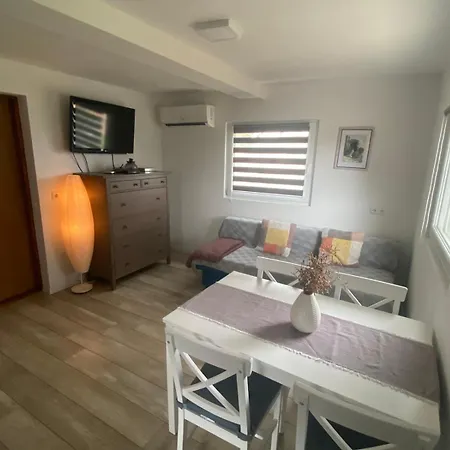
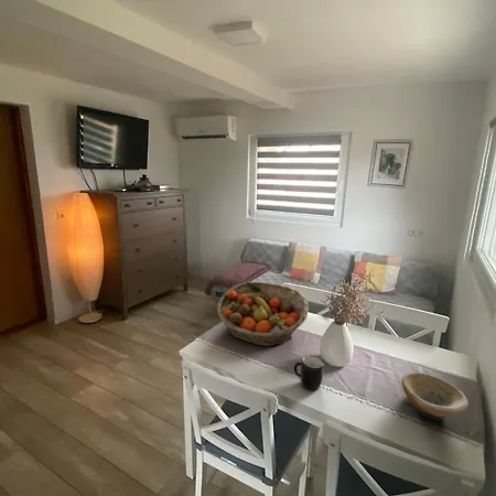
+ bowl [400,371,470,421]
+ mug [293,355,324,391]
+ fruit basket [216,281,310,347]
